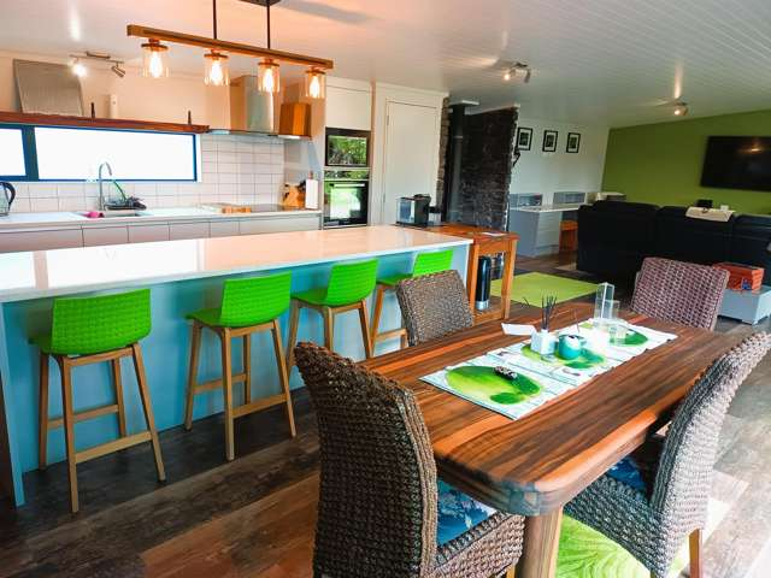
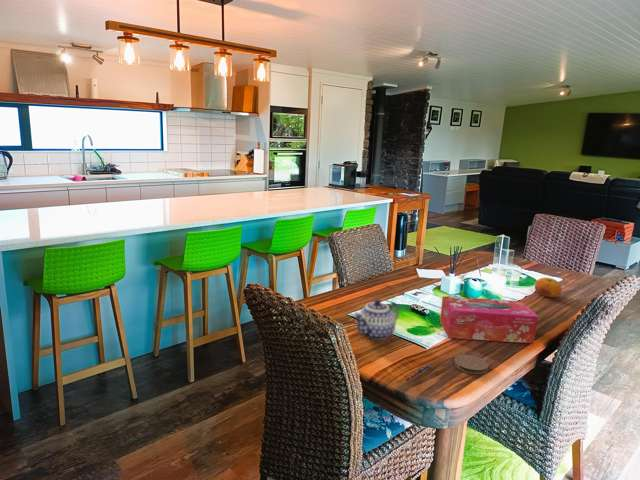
+ coaster [453,354,489,375]
+ teapot [352,299,400,341]
+ fruit [534,277,562,298]
+ pen [405,364,431,382]
+ tissue box [439,295,539,344]
